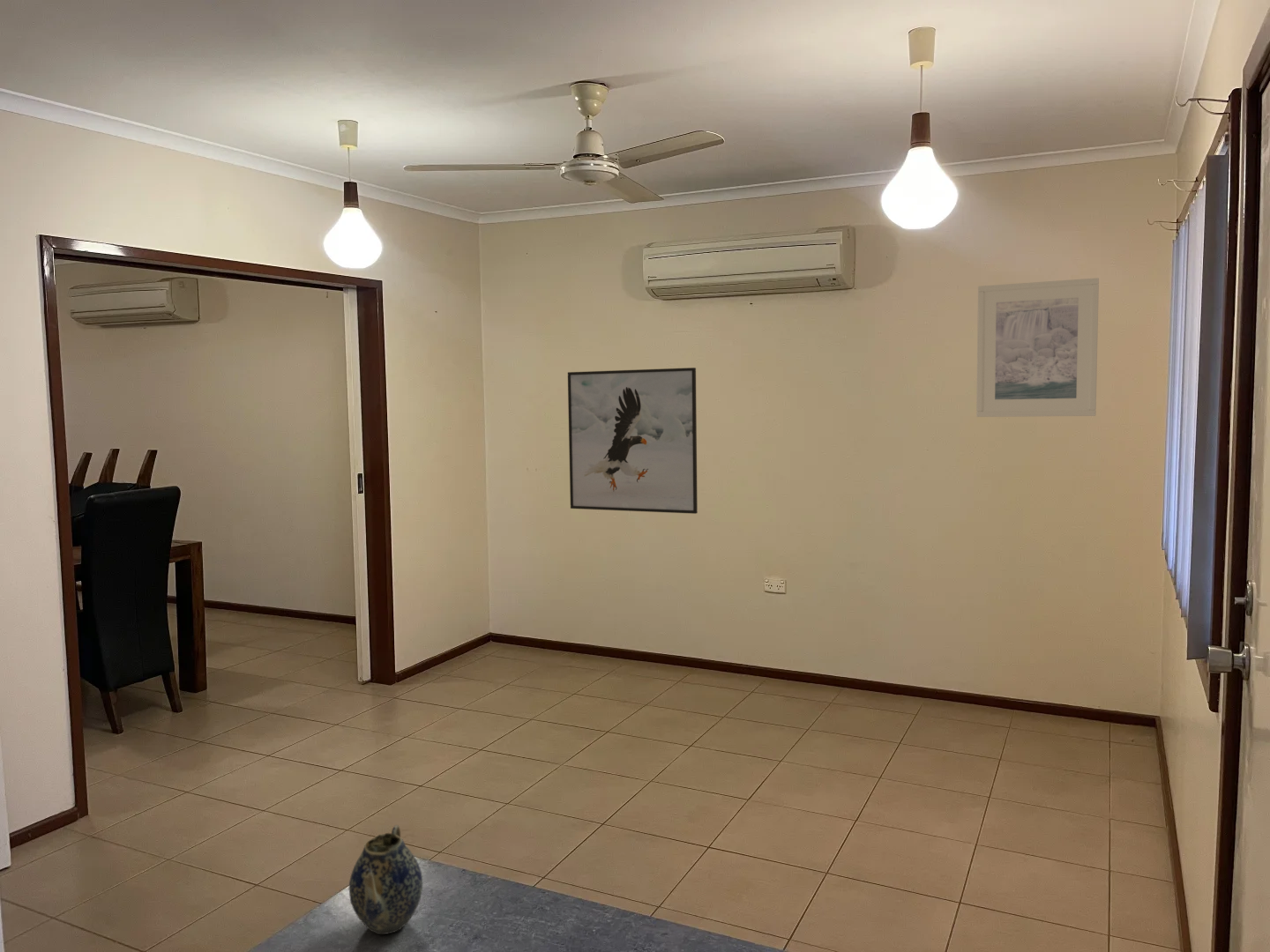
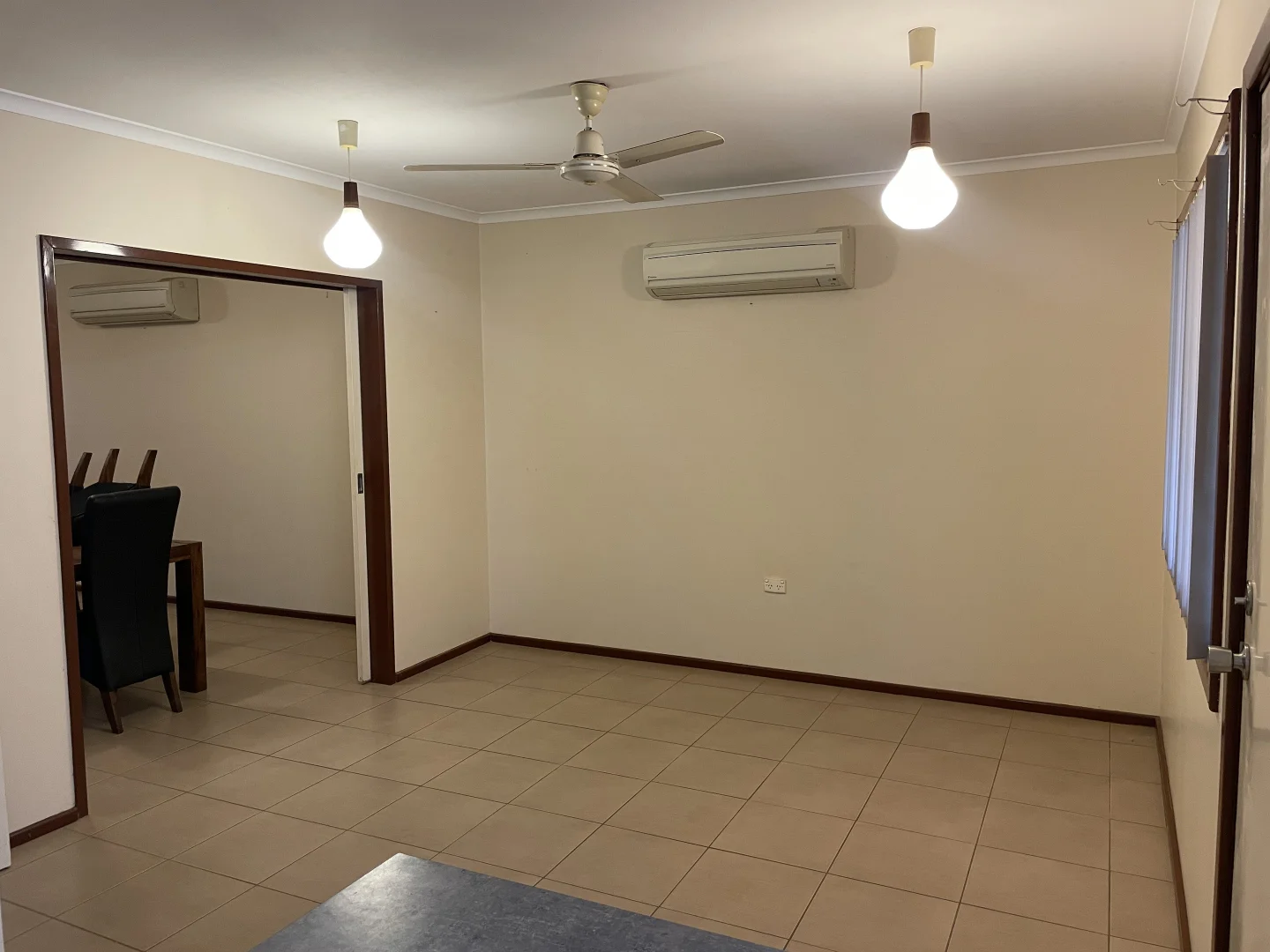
- teapot [348,824,423,935]
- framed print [567,367,699,515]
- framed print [975,277,1100,418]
